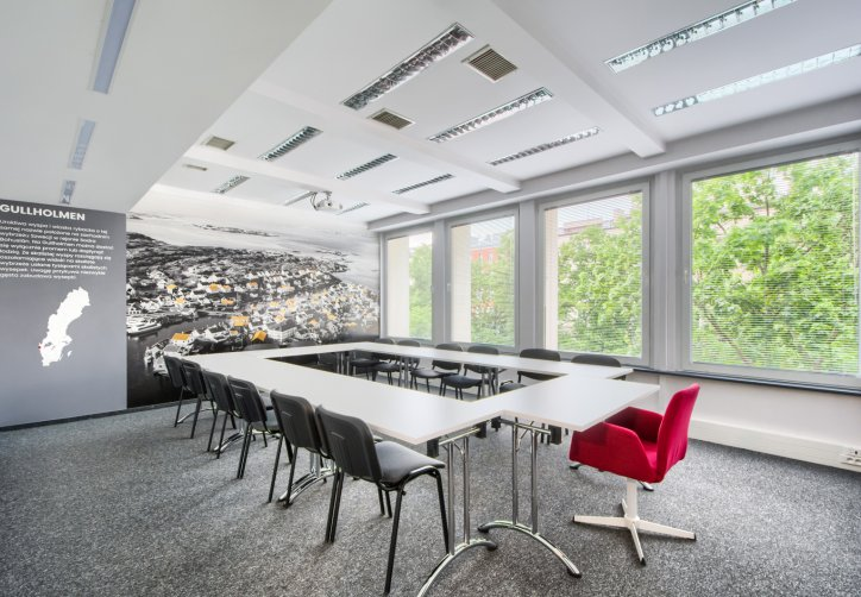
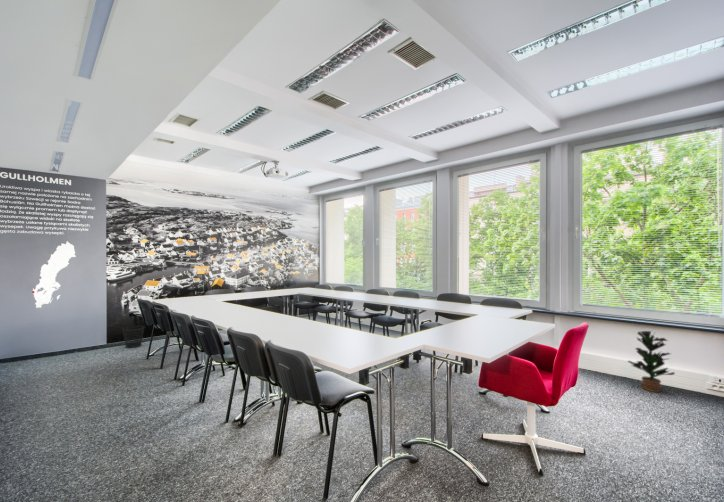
+ wastebasket [122,324,146,349]
+ potted plant [626,330,676,393]
